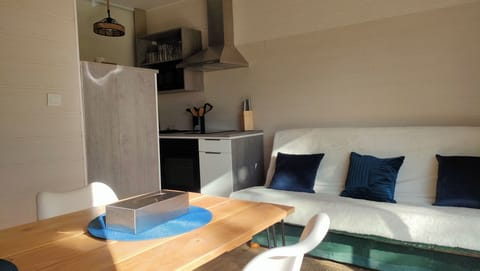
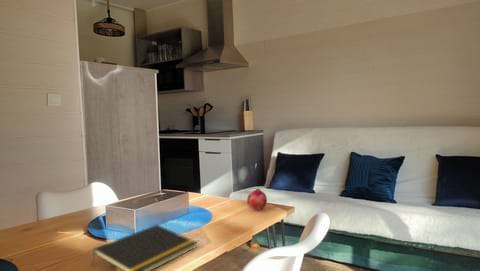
+ notepad [91,224,198,271]
+ fruit [246,188,268,211]
